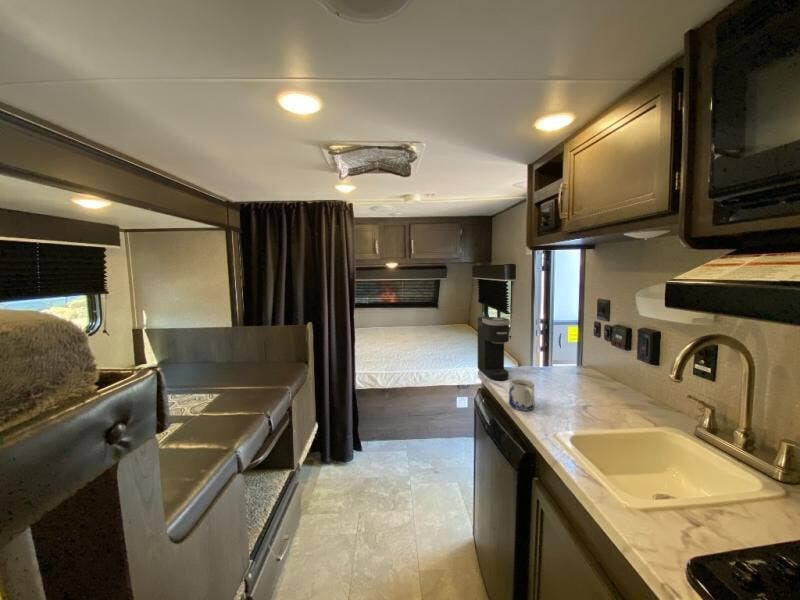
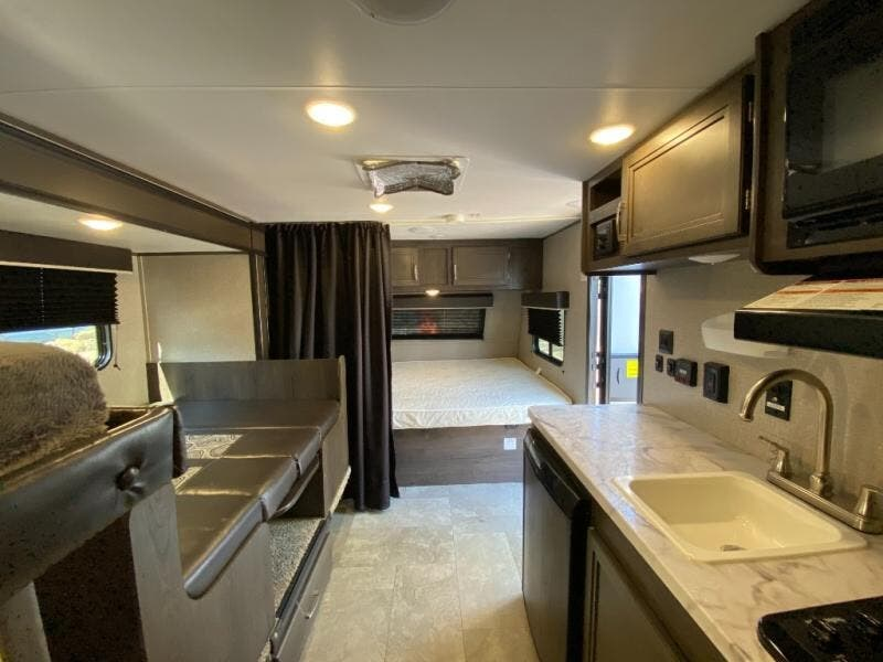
- mug [508,378,536,412]
- coffee maker [477,316,511,381]
